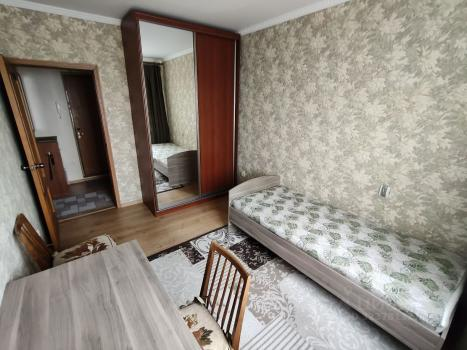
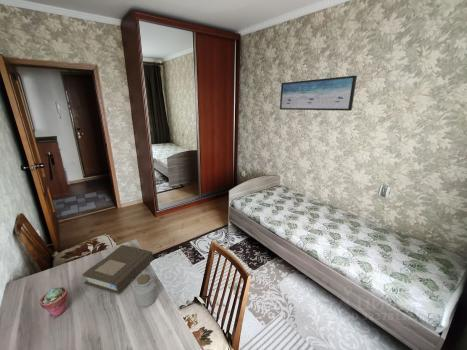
+ potted succulent [39,286,69,319]
+ wall art [279,75,358,112]
+ book [82,244,154,295]
+ jar [133,273,158,308]
